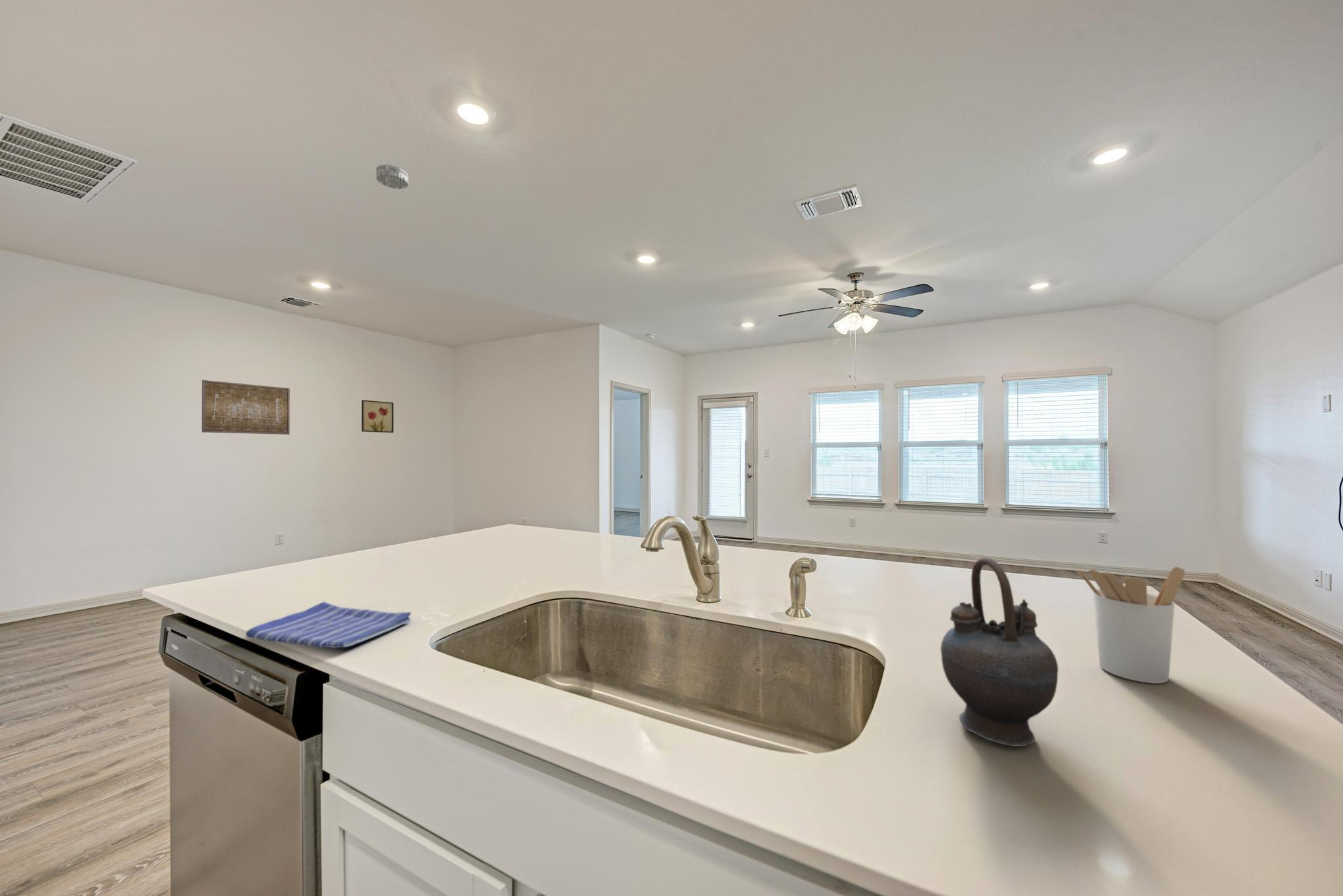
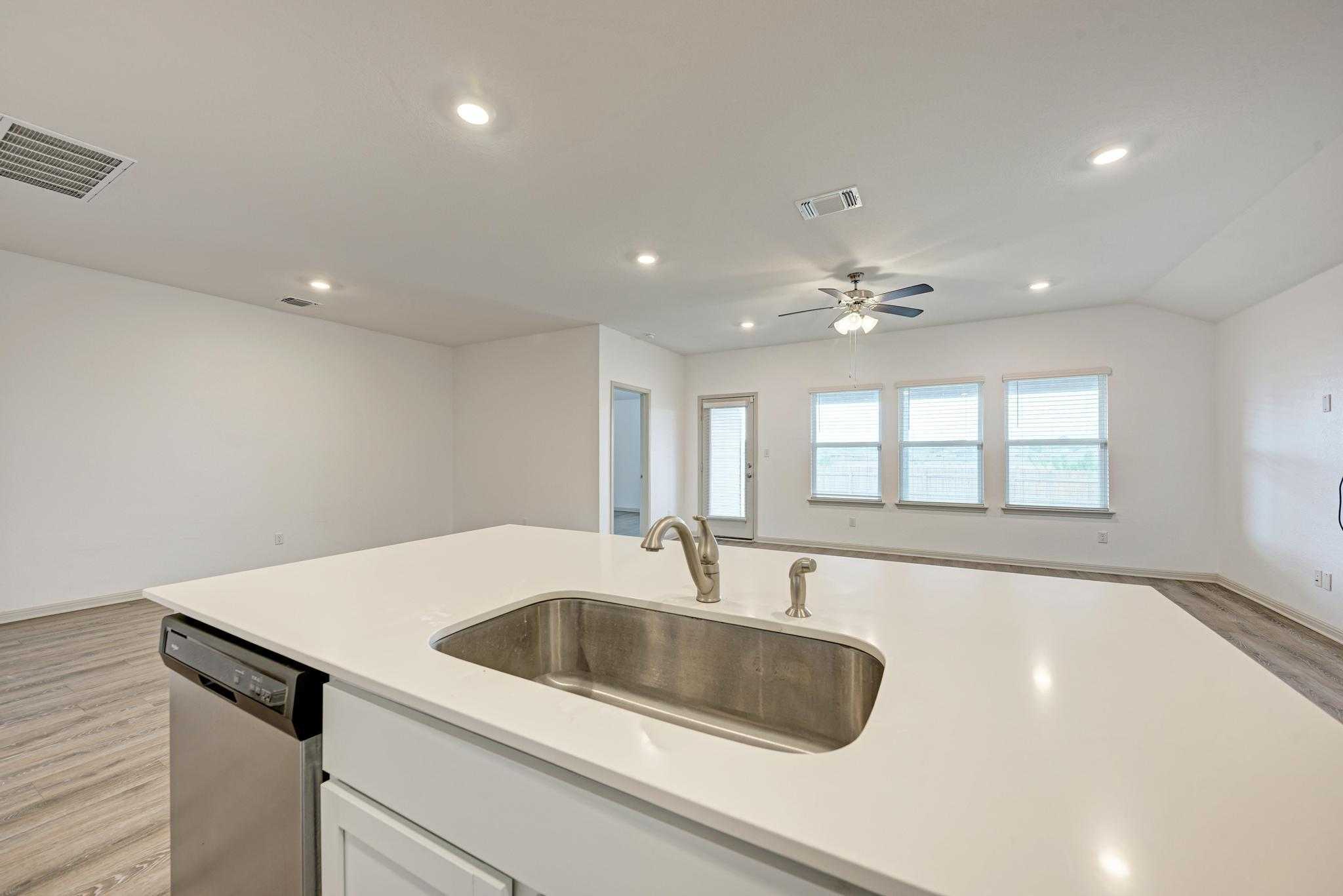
- dish towel [245,601,412,649]
- teapot [940,557,1059,747]
- wall art [201,380,291,435]
- utensil holder [1077,566,1186,684]
- smoke detector [376,163,409,189]
- wall art [361,399,394,433]
